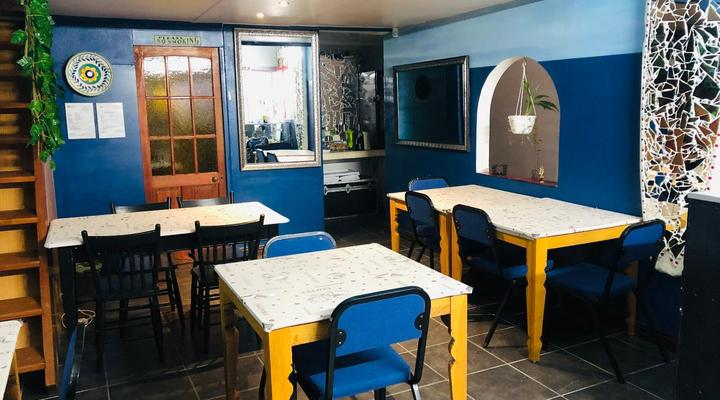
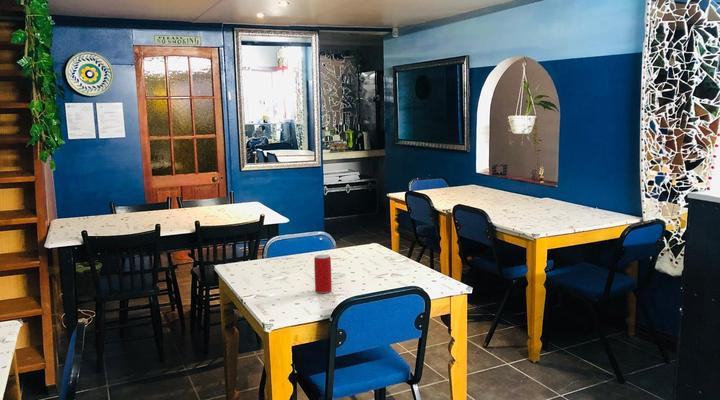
+ beverage can [313,254,333,294]
